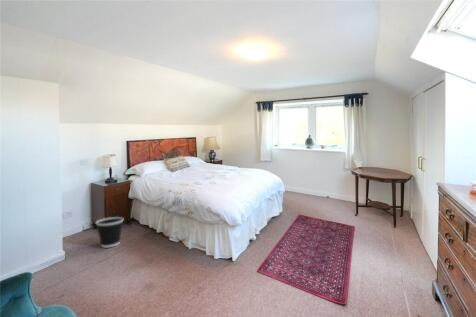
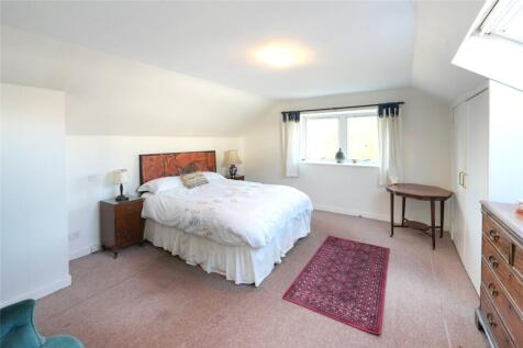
- wastebasket [95,216,125,249]
